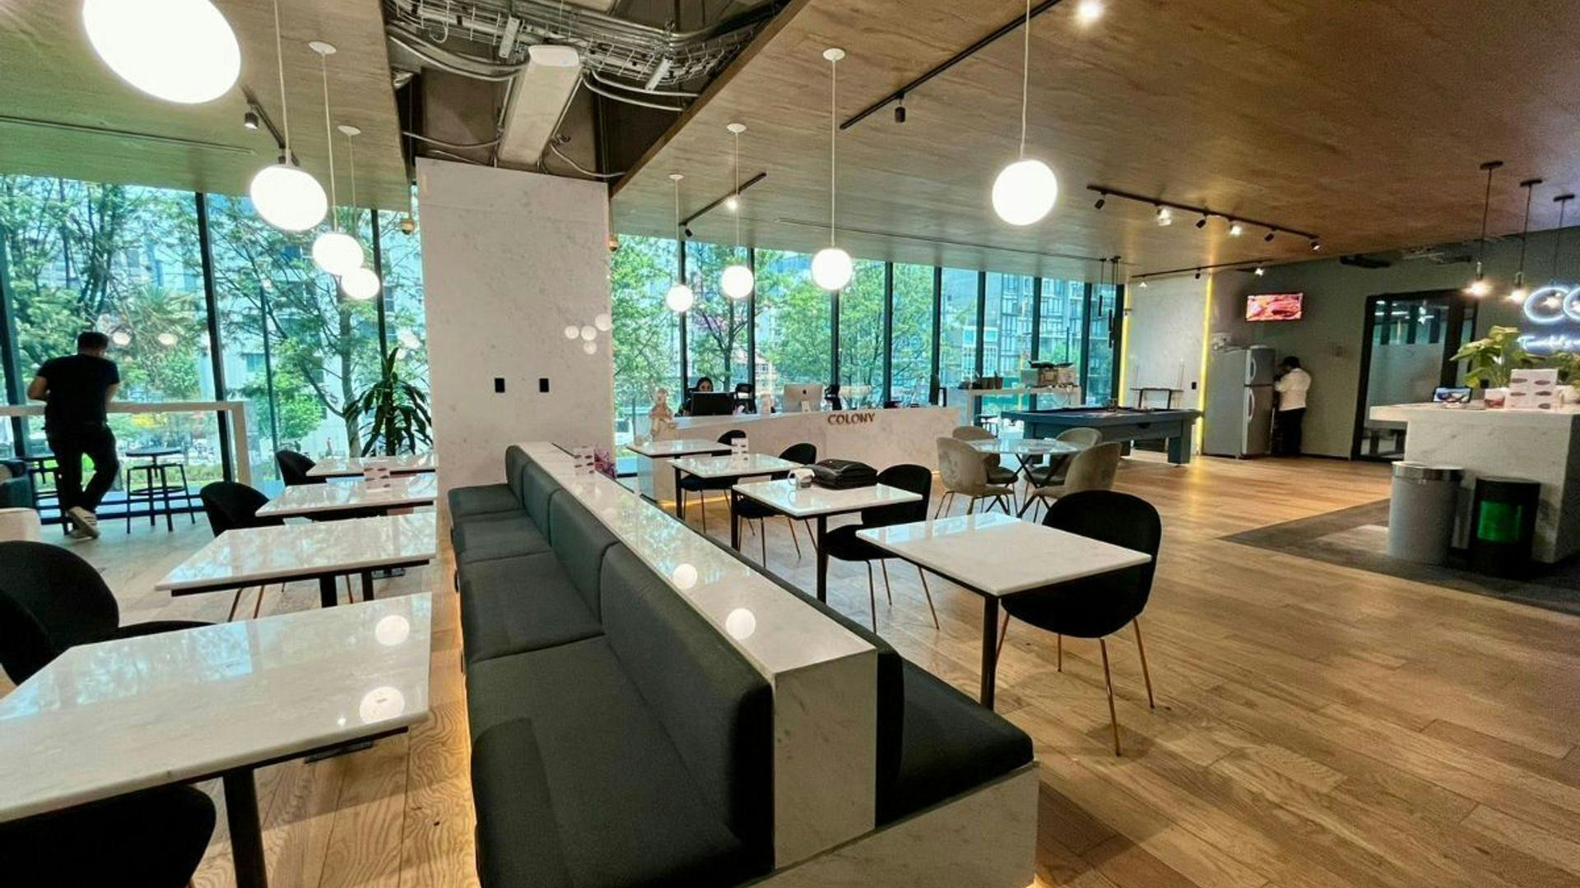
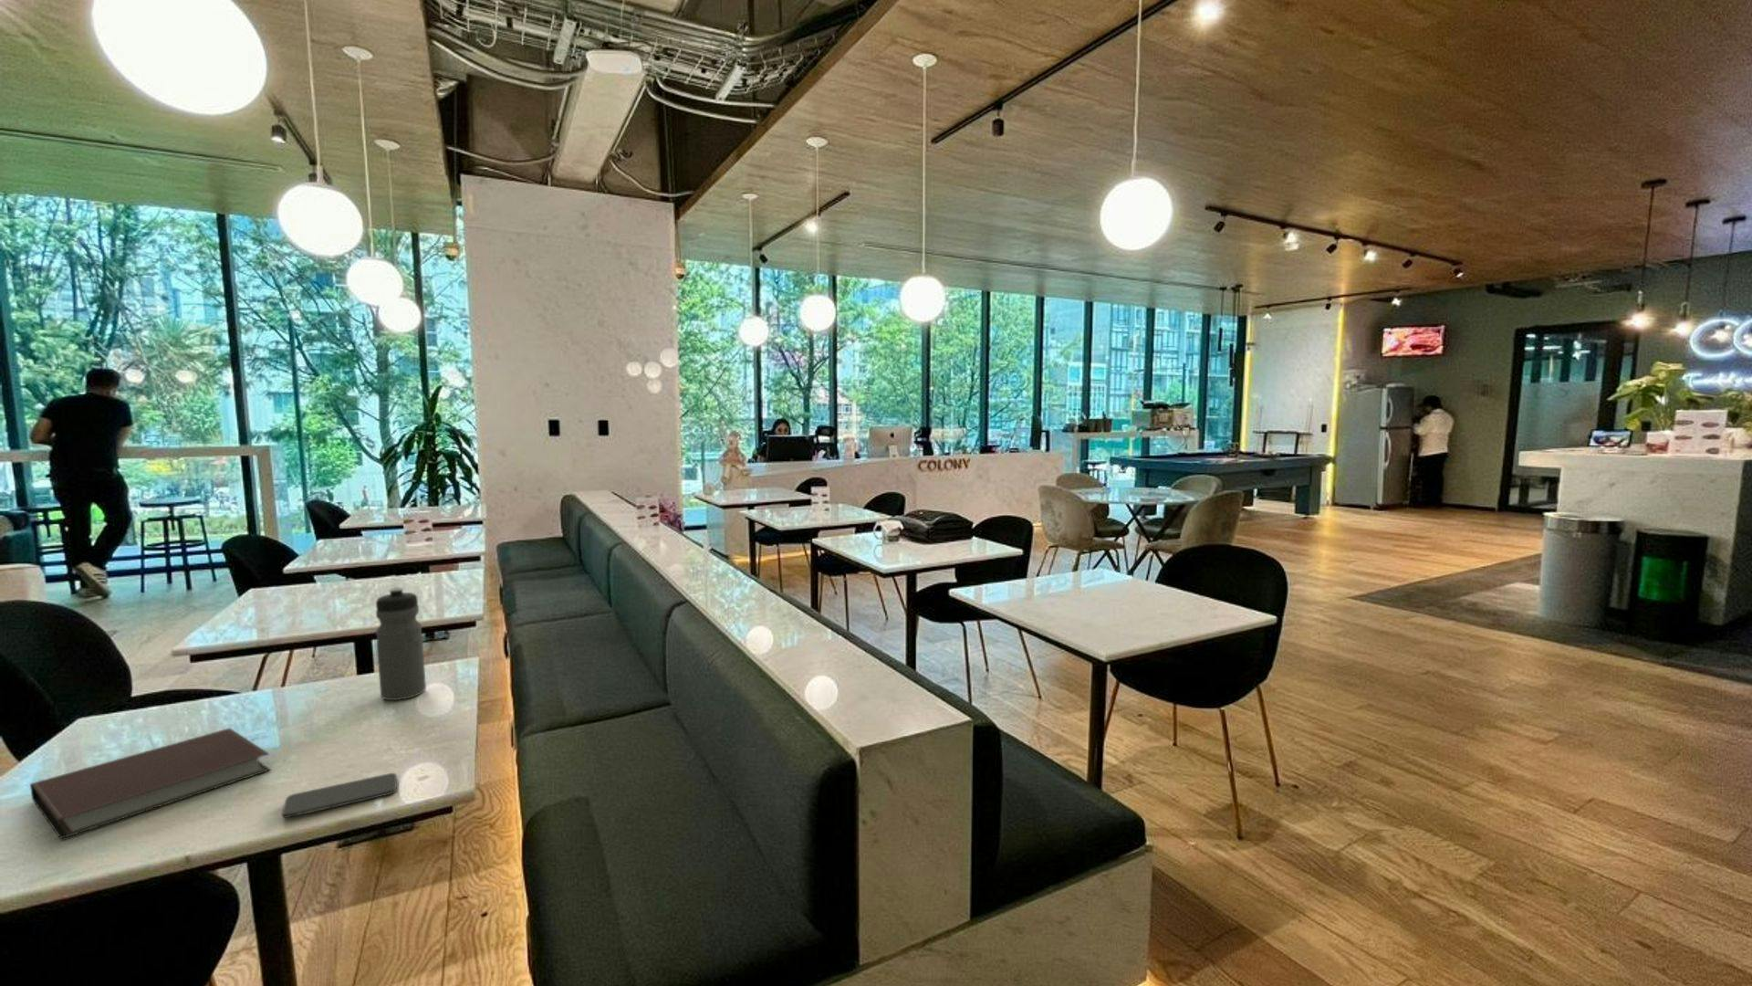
+ notebook [29,727,272,840]
+ smartphone [282,773,398,819]
+ water bottle [375,586,427,701]
